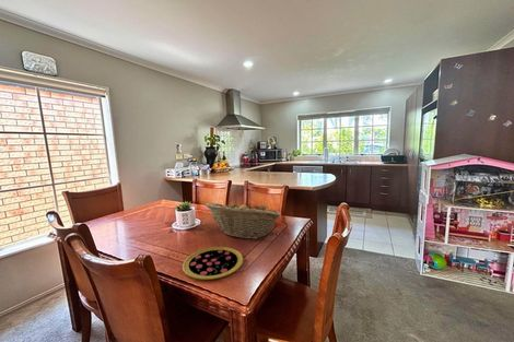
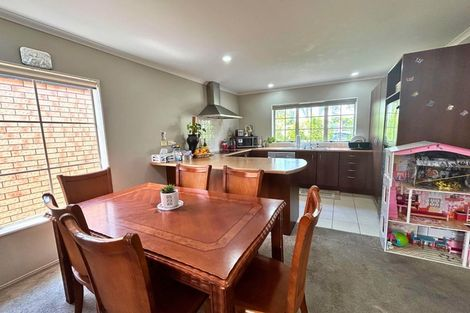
- pizza [182,246,244,281]
- fruit basket [205,200,282,240]
